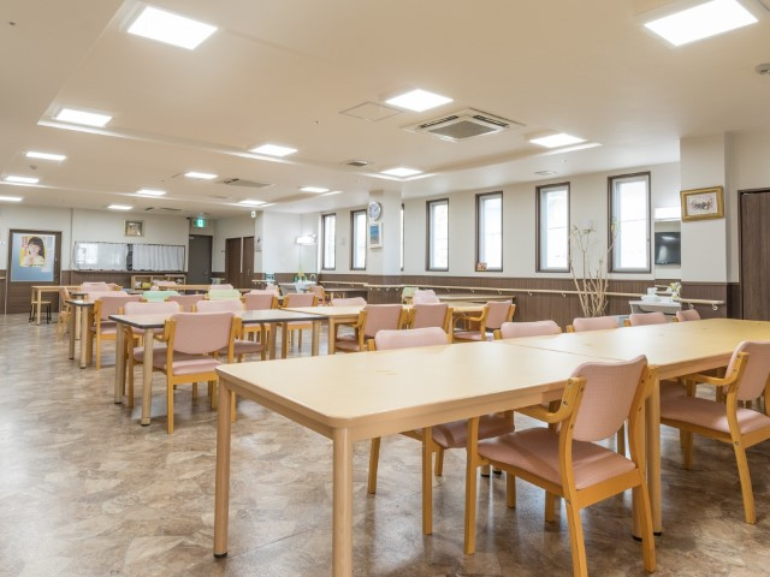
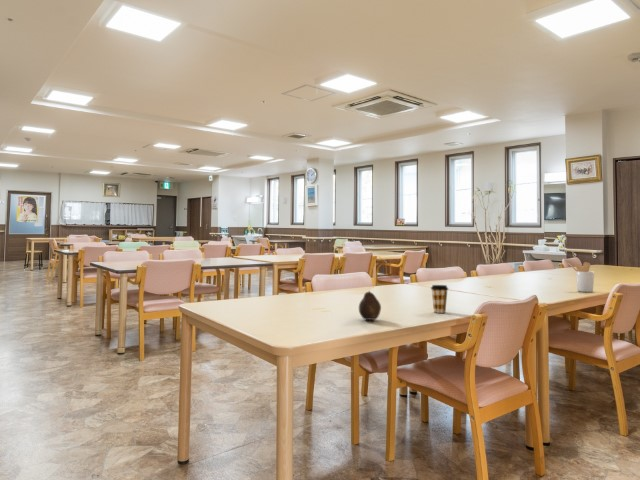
+ fruit [358,290,382,321]
+ utensil holder [567,261,595,293]
+ coffee cup [430,284,449,314]
